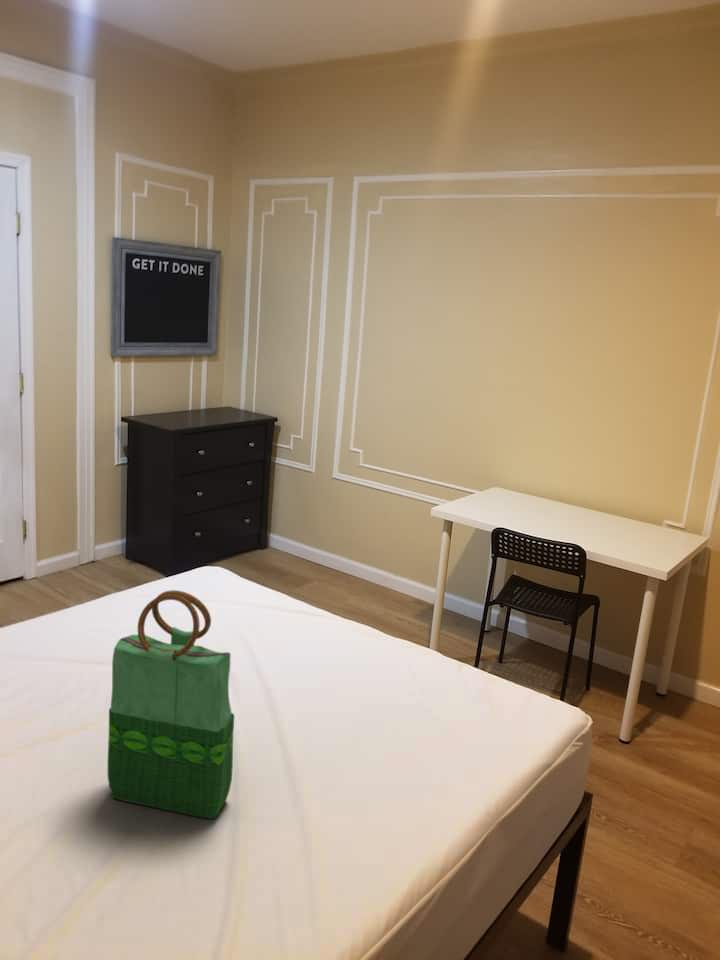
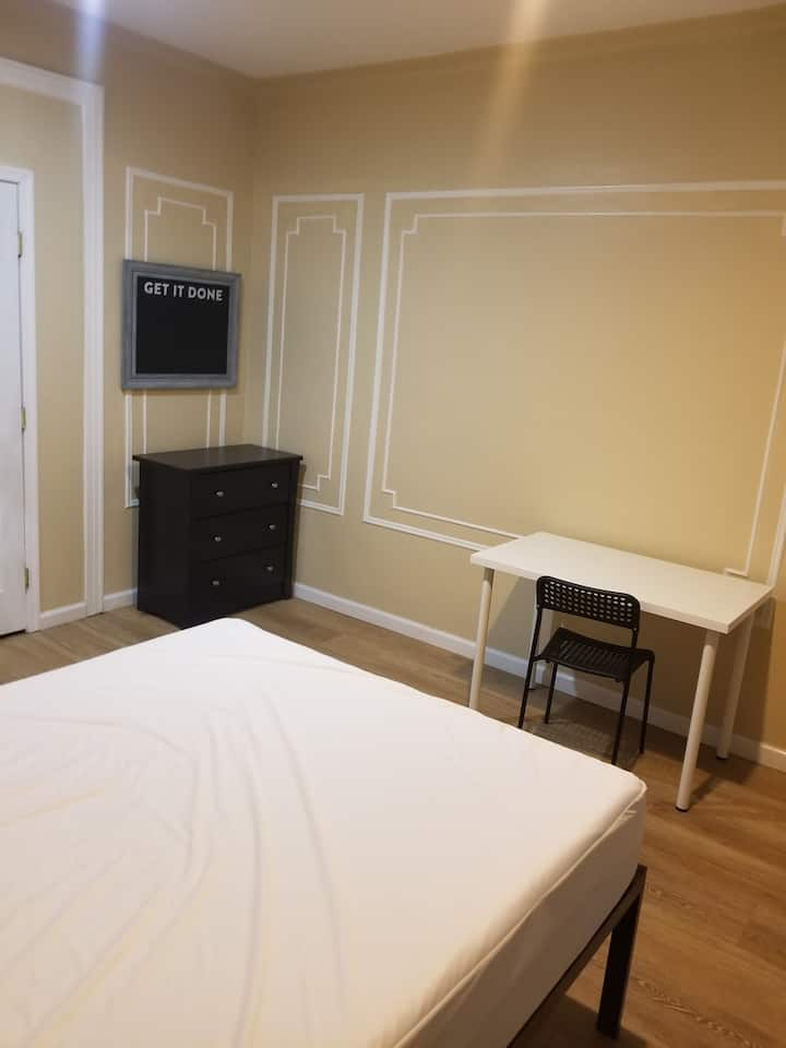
- tote bag [107,589,235,820]
